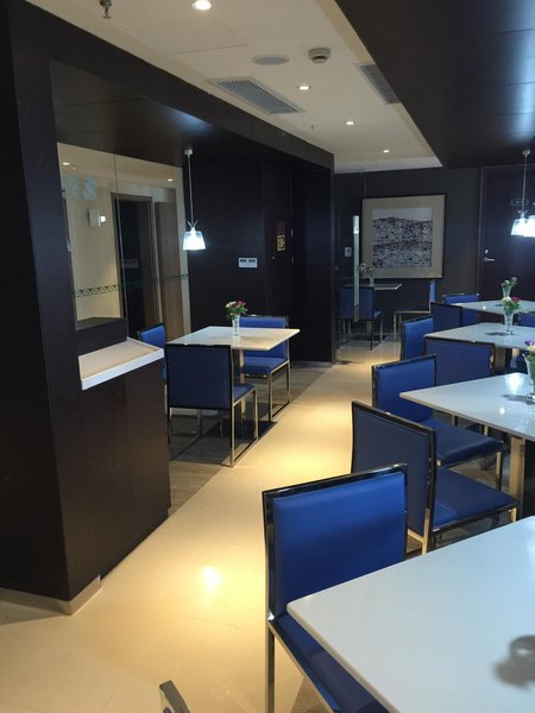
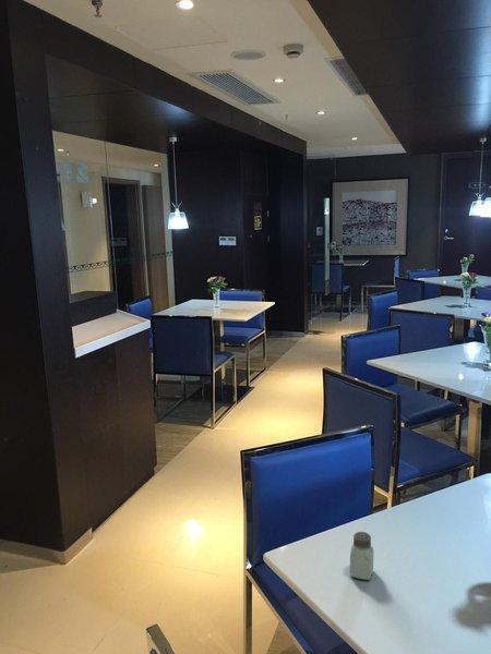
+ saltshaker [349,531,374,581]
